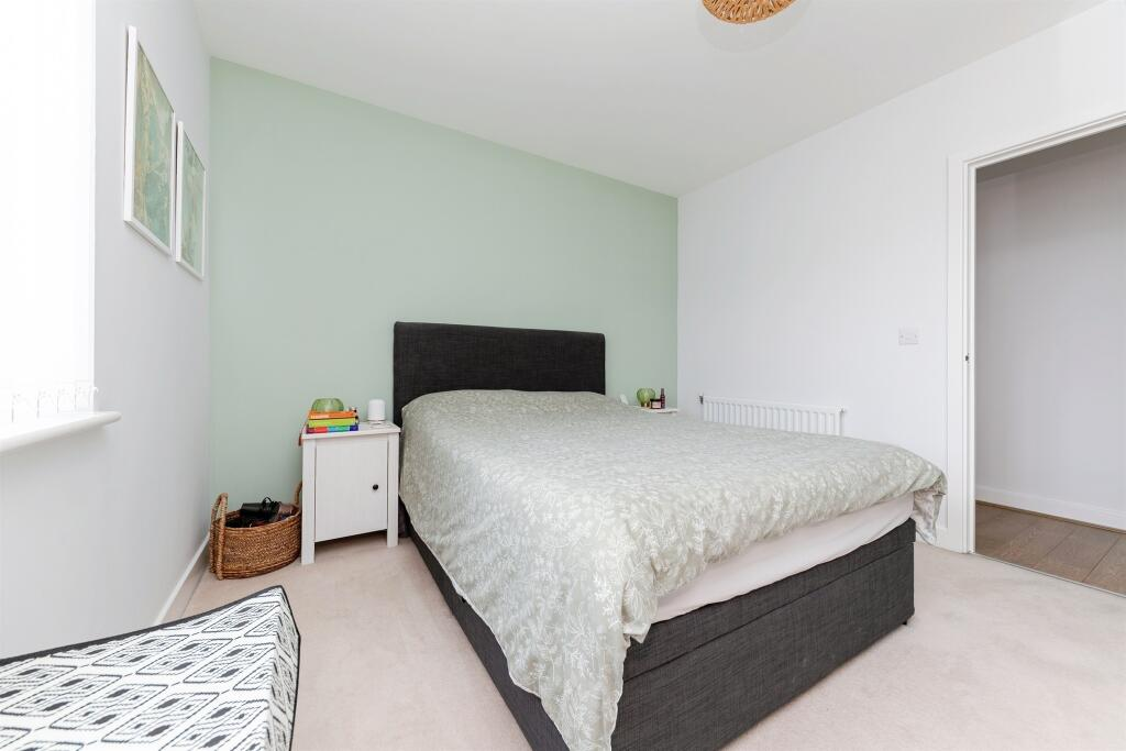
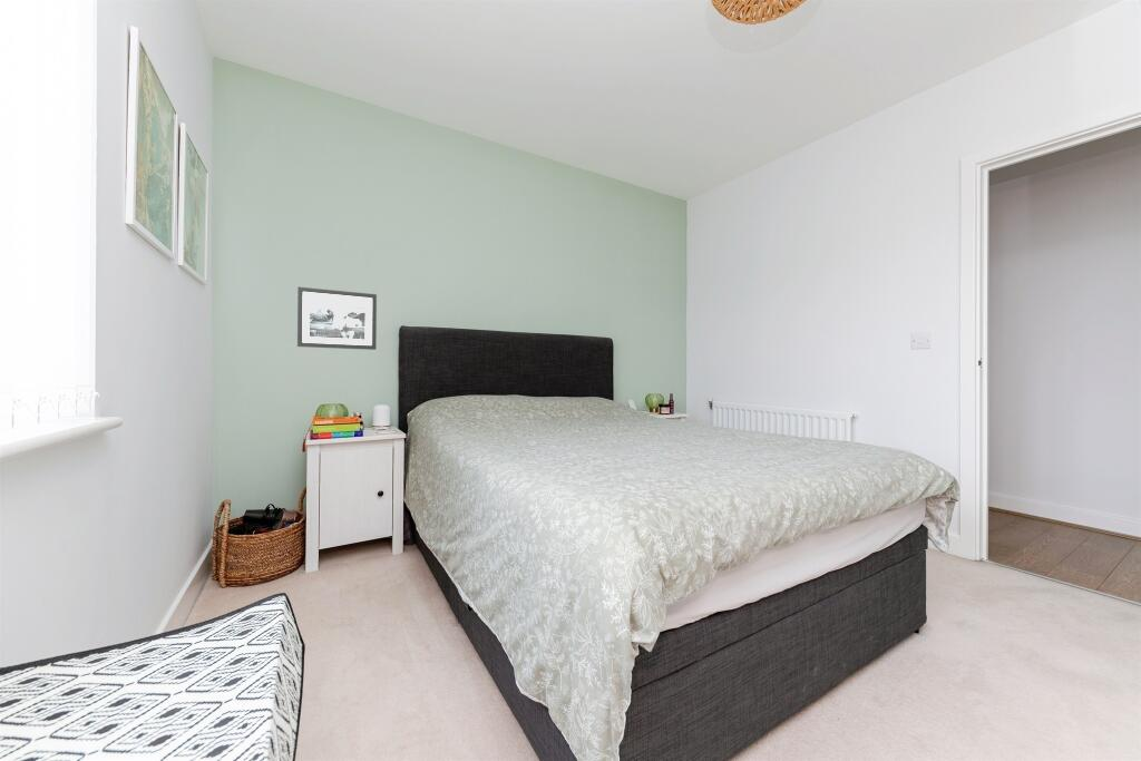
+ picture frame [296,286,378,351]
